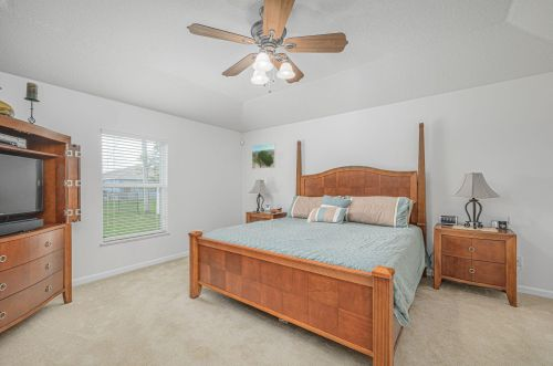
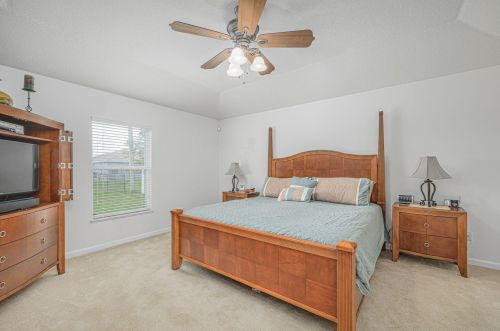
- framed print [251,142,276,170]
